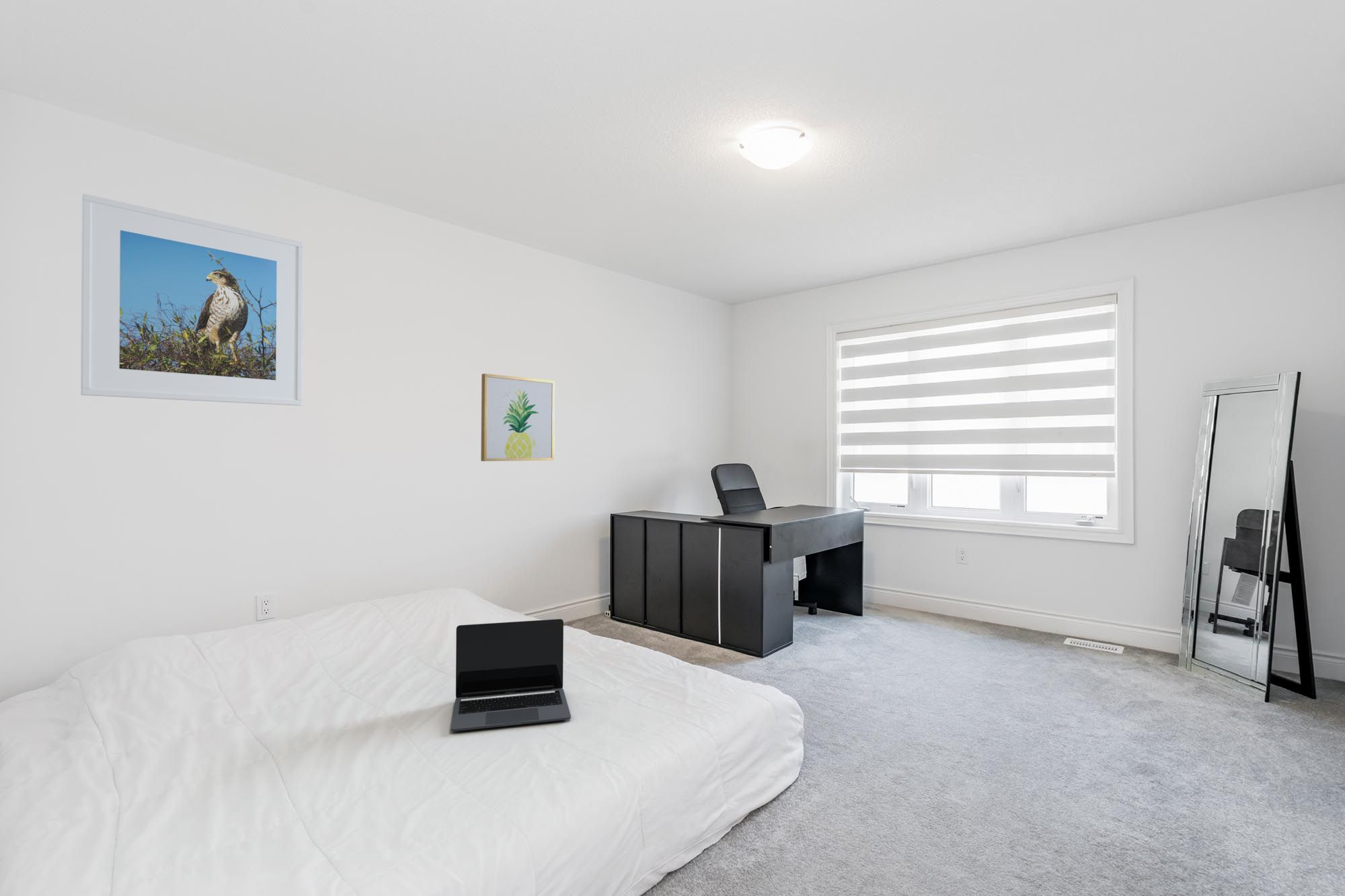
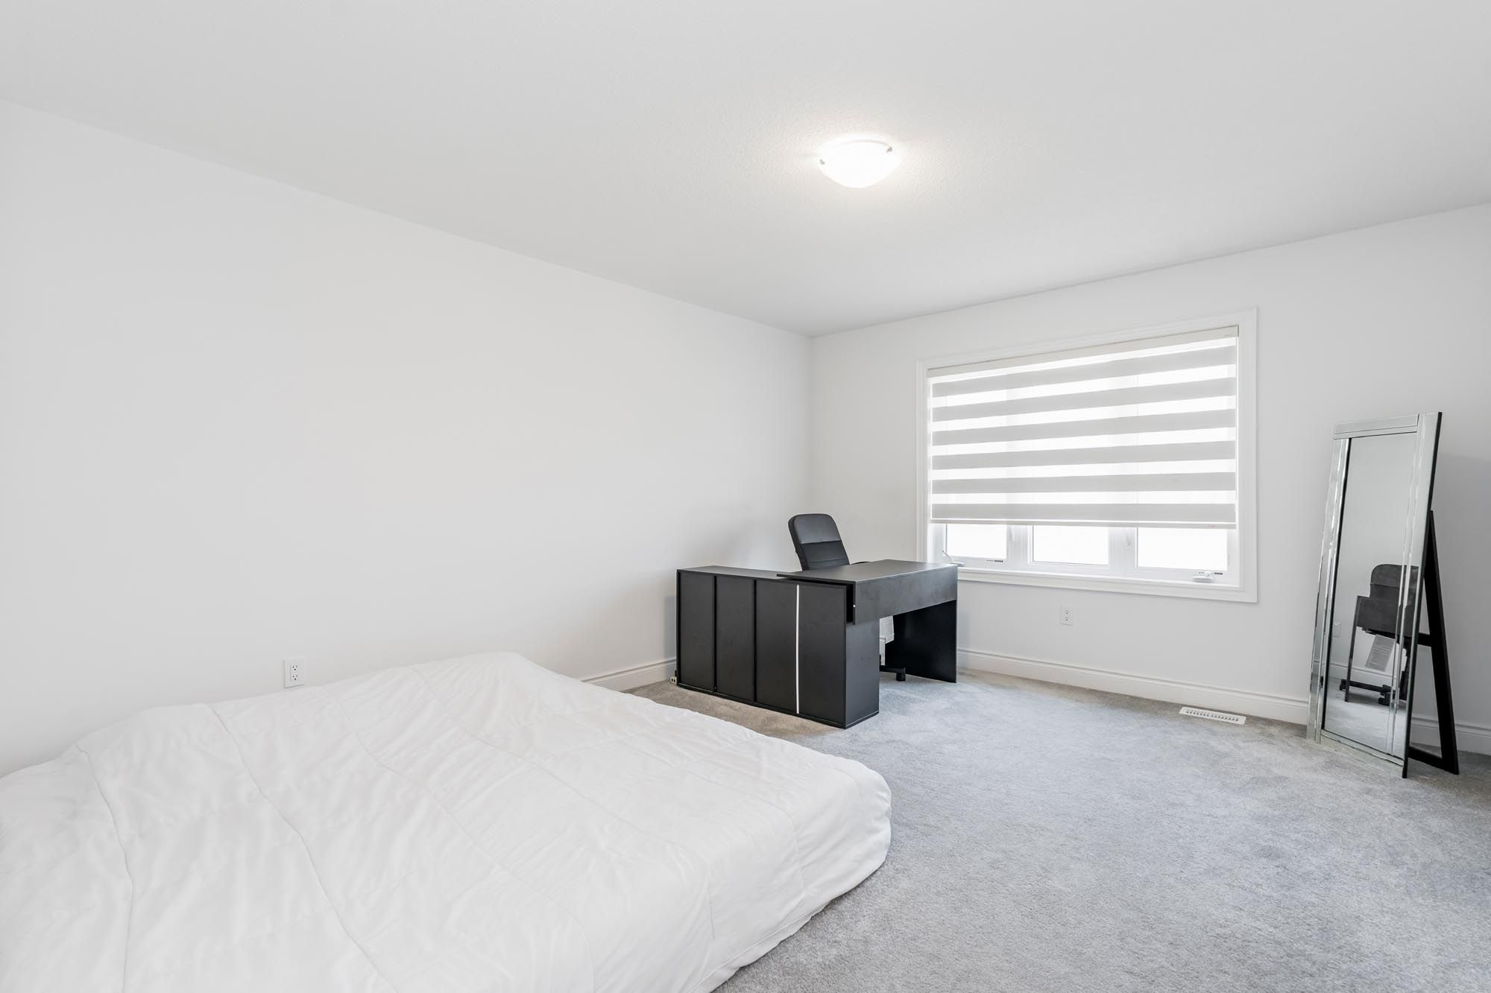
- wall art [480,373,555,462]
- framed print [80,193,304,407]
- laptop [451,618,572,732]
